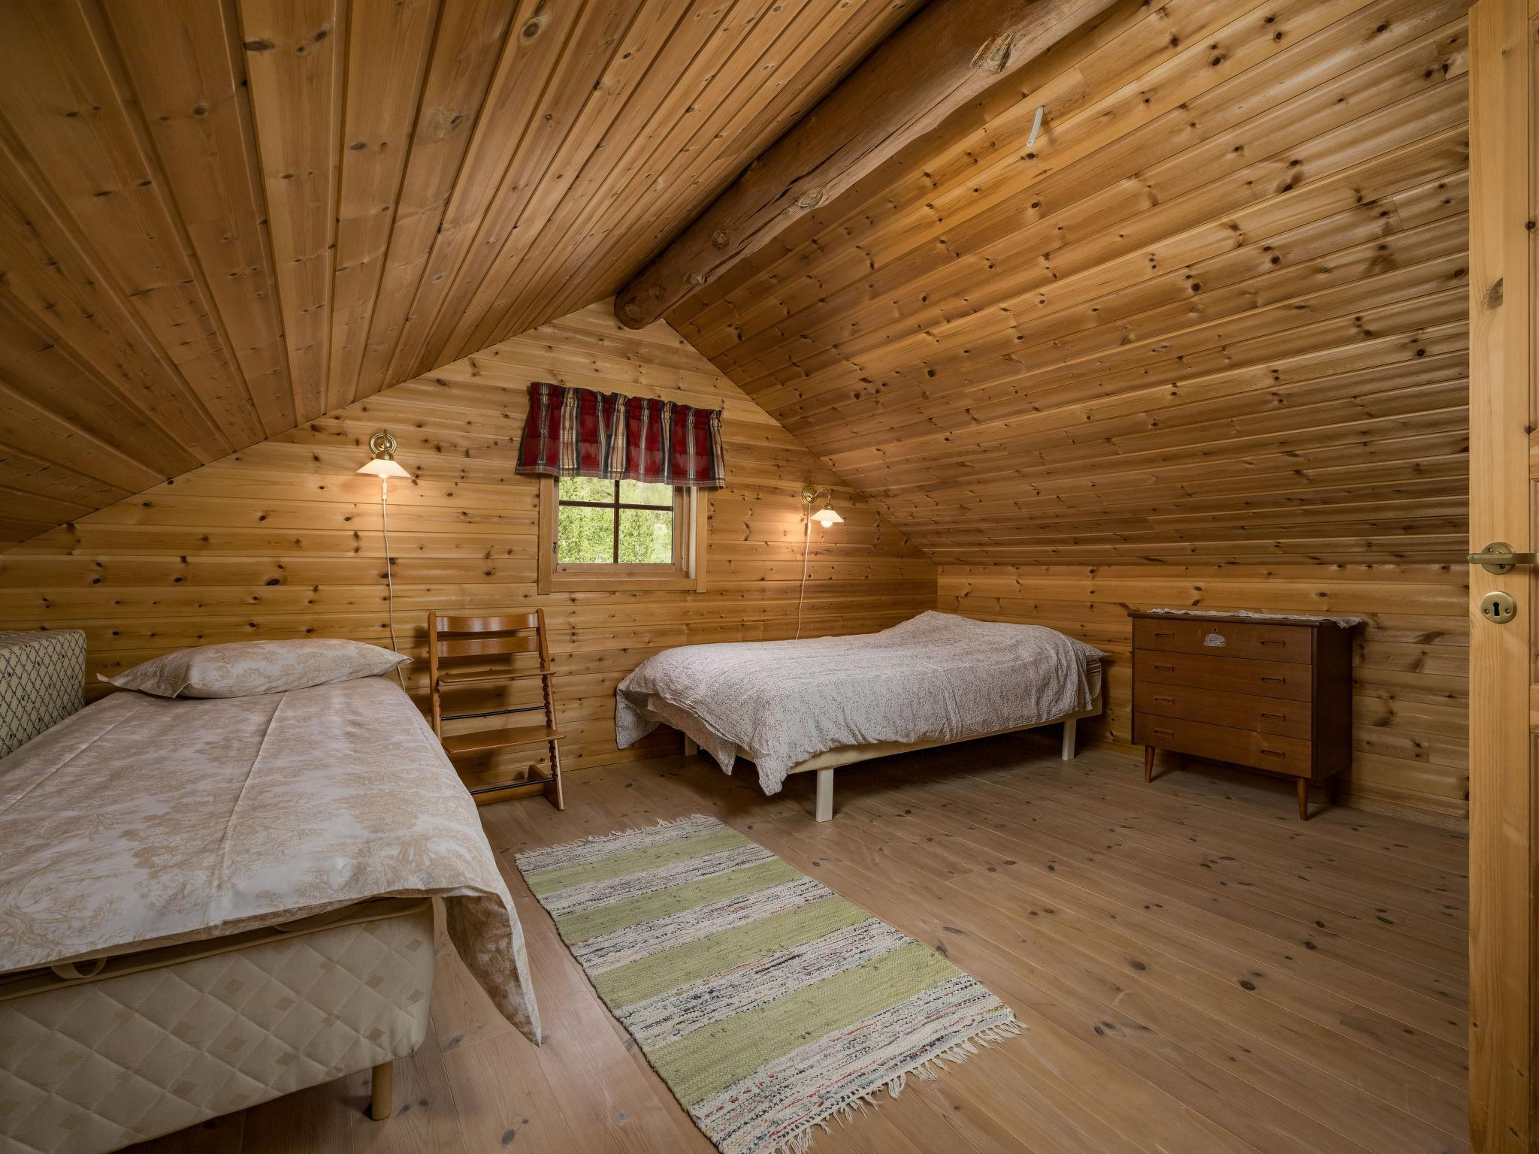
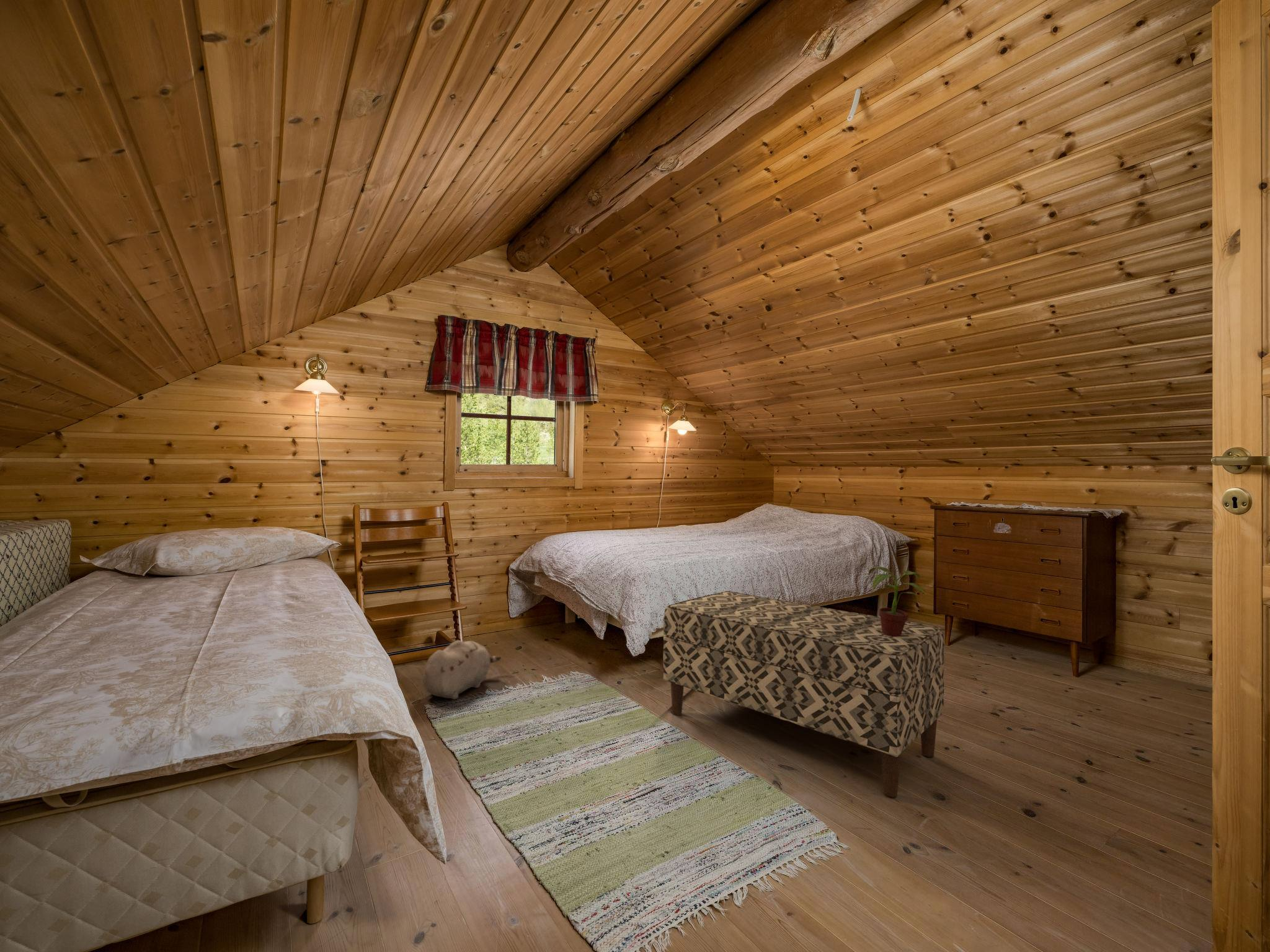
+ plush toy [422,640,502,700]
+ potted plant [868,566,926,637]
+ bench [663,591,945,798]
